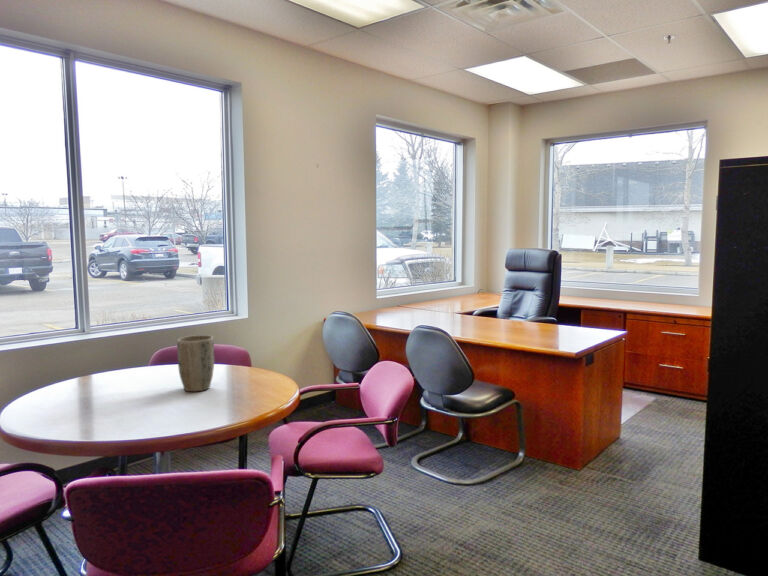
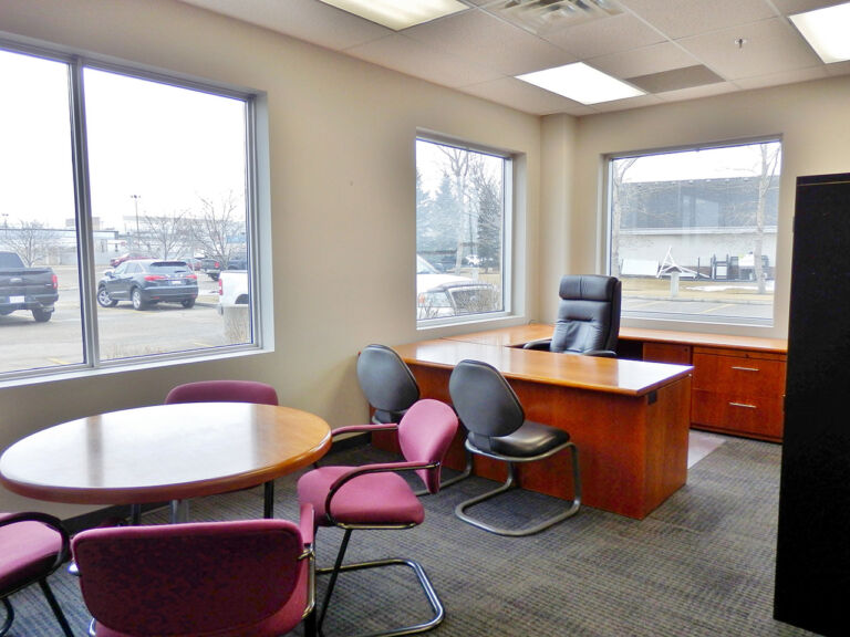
- plant pot [176,334,216,392]
